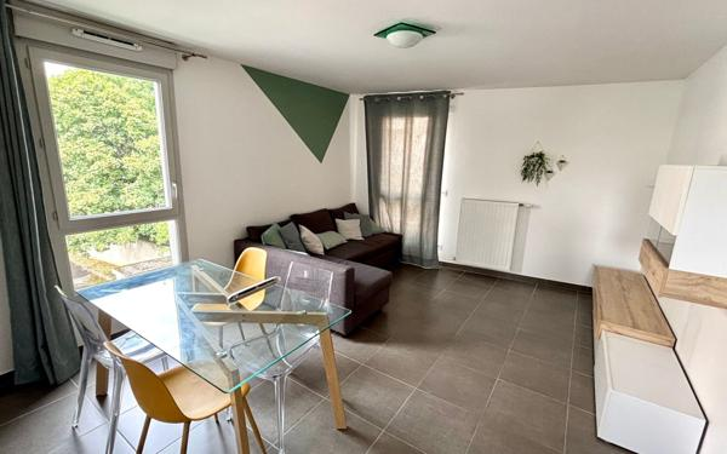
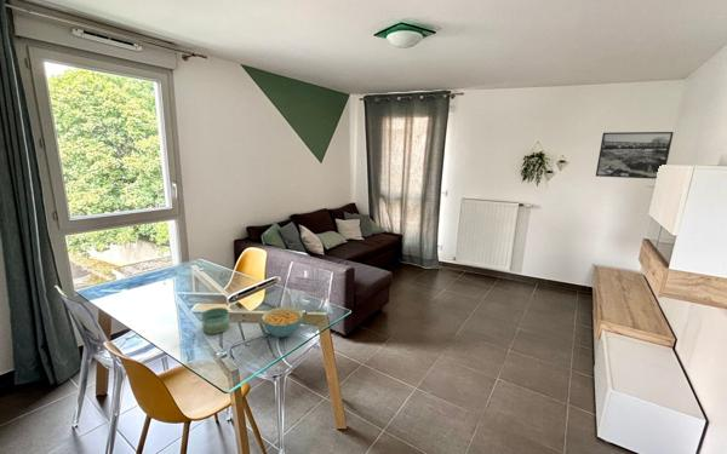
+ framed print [595,131,675,180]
+ cereal bowl [261,306,304,338]
+ candle [201,306,230,335]
